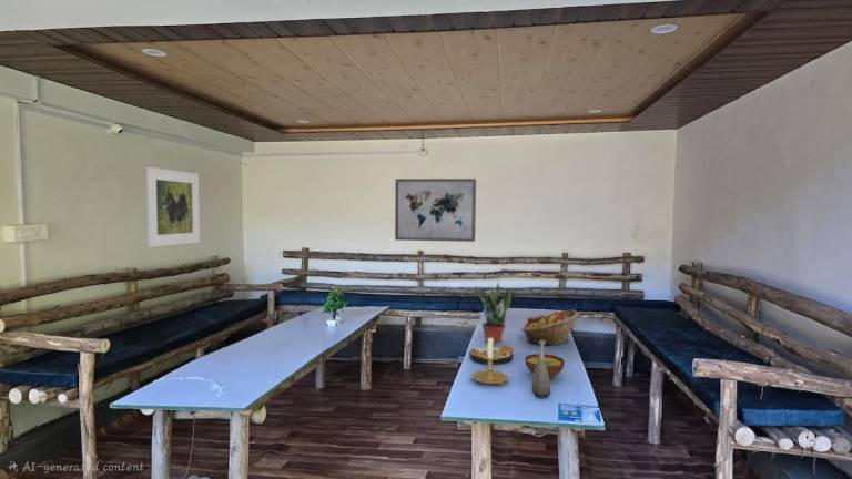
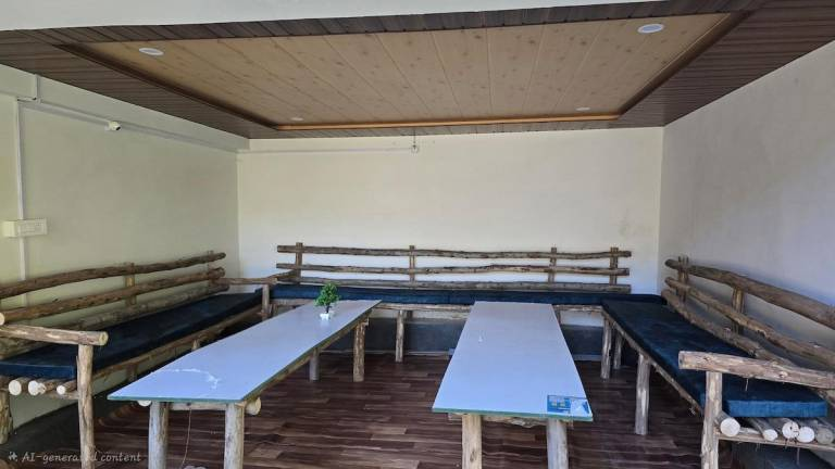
- plate [468,345,515,366]
- fruit basket [520,308,580,346]
- potted plant [473,278,513,345]
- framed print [145,166,201,248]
- wall art [394,177,477,243]
- bowl [524,353,566,379]
- bottle [530,340,552,400]
- candle holder [470,338,509,387]
